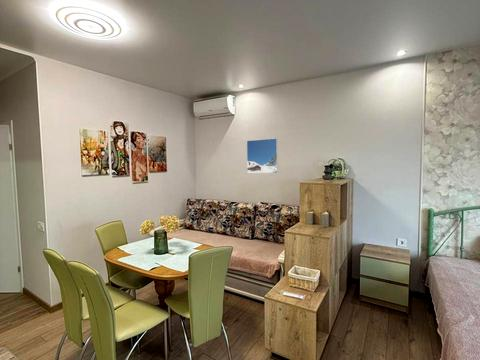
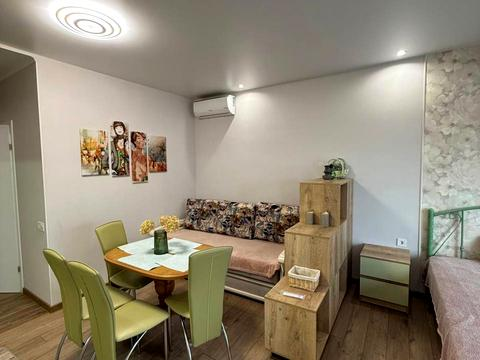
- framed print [246,137,279,174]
